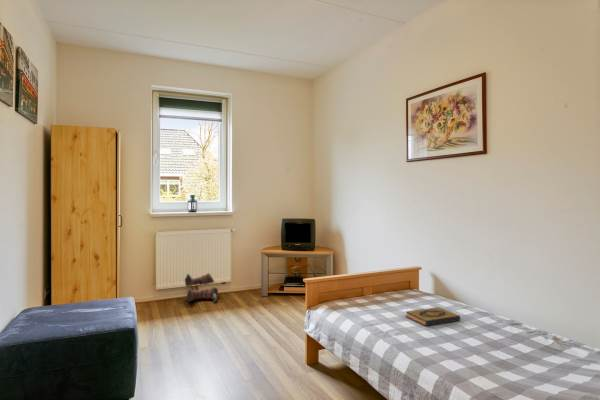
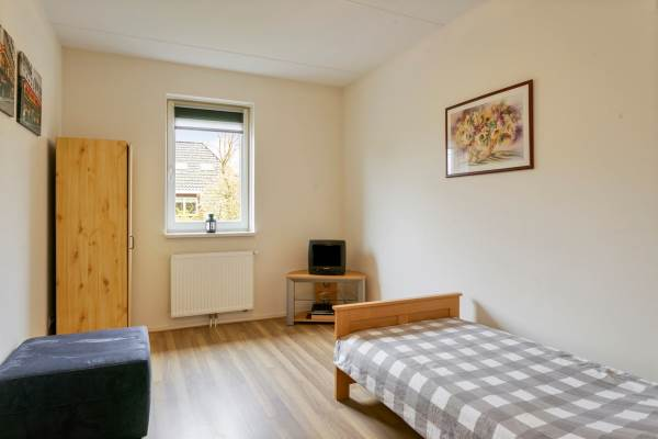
- boots [184,272,219,304]
- hardback book [405,306,461,327]
